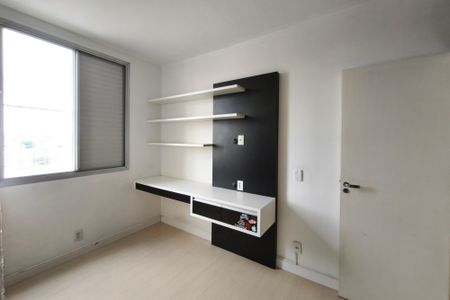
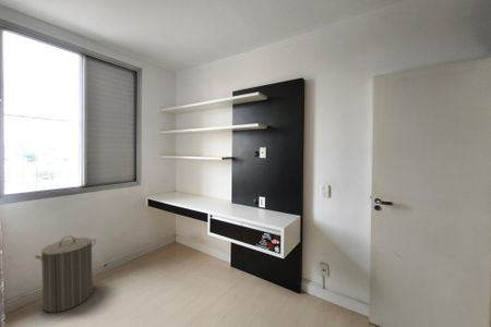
+ laundry hamper [34,235,97,314]
